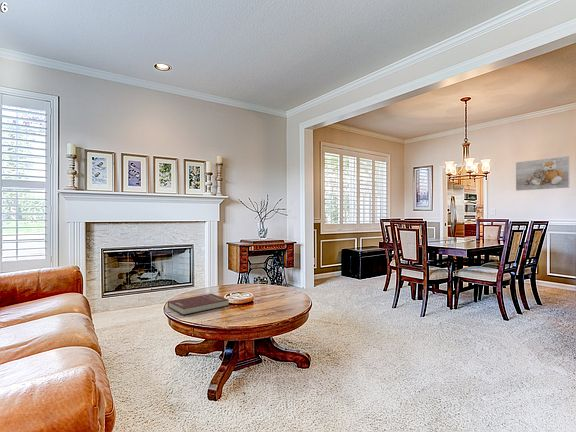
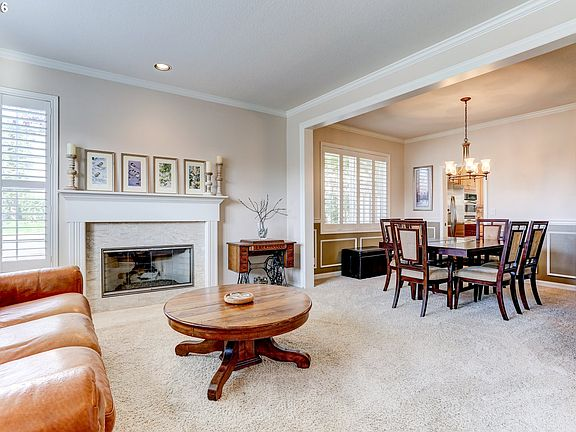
- book [167,293,230,316]
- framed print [515,155,570,192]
